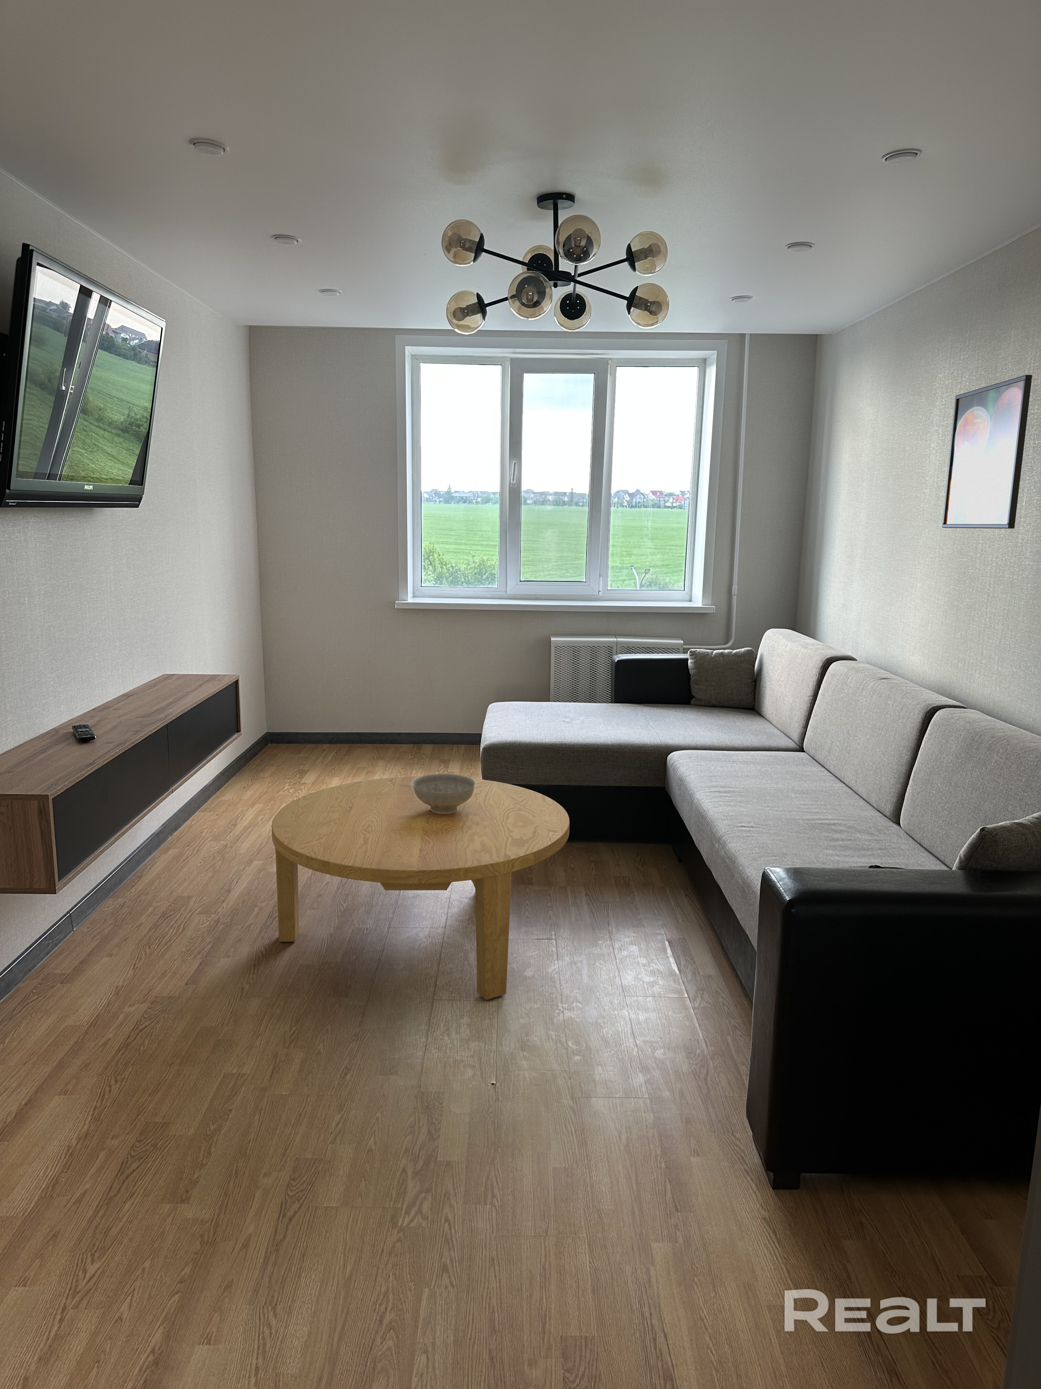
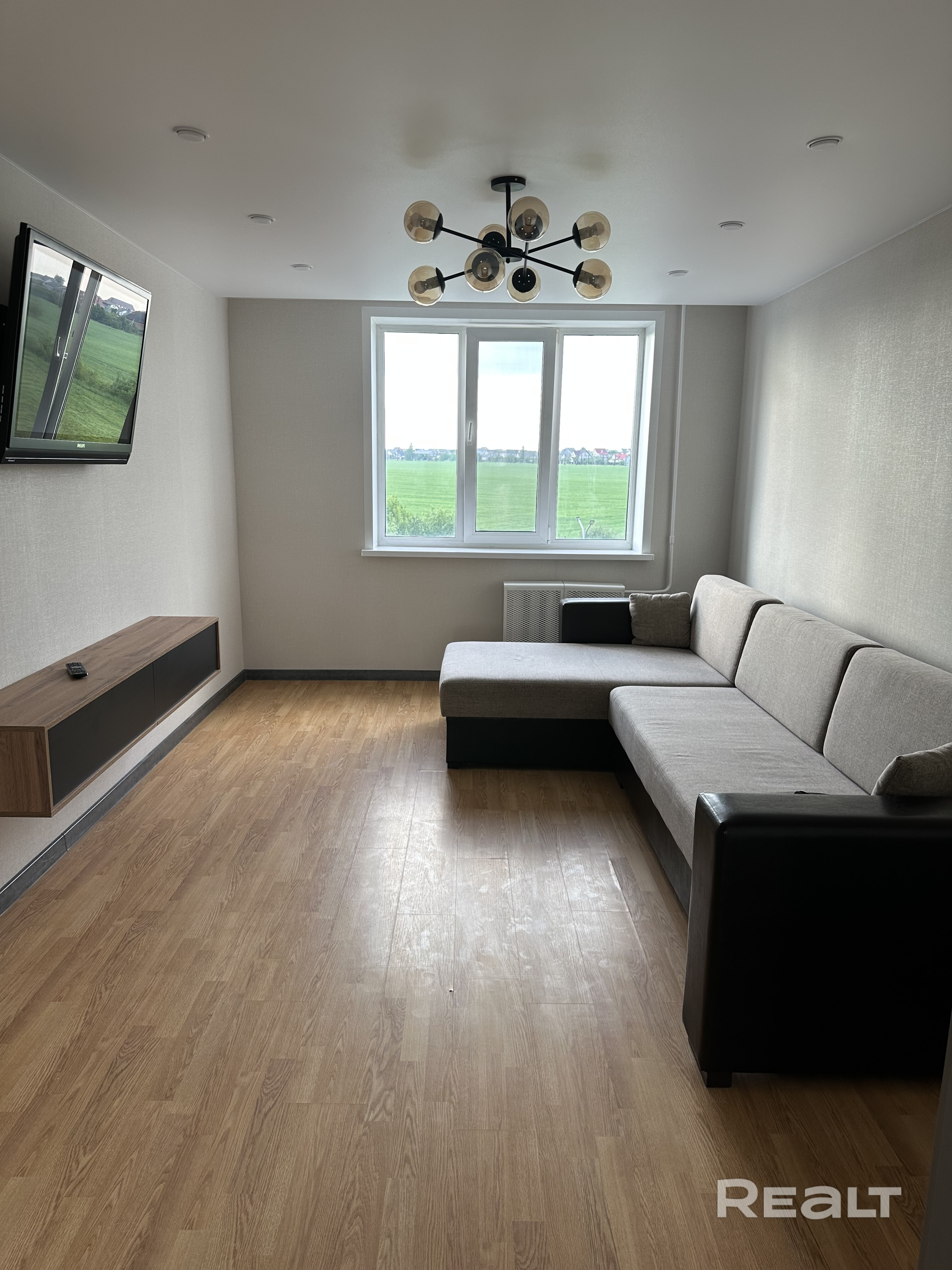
- decorative bowl [412,773,476,814]
- coffee table [271,775,570,1000]
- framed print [941,374,1032,528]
